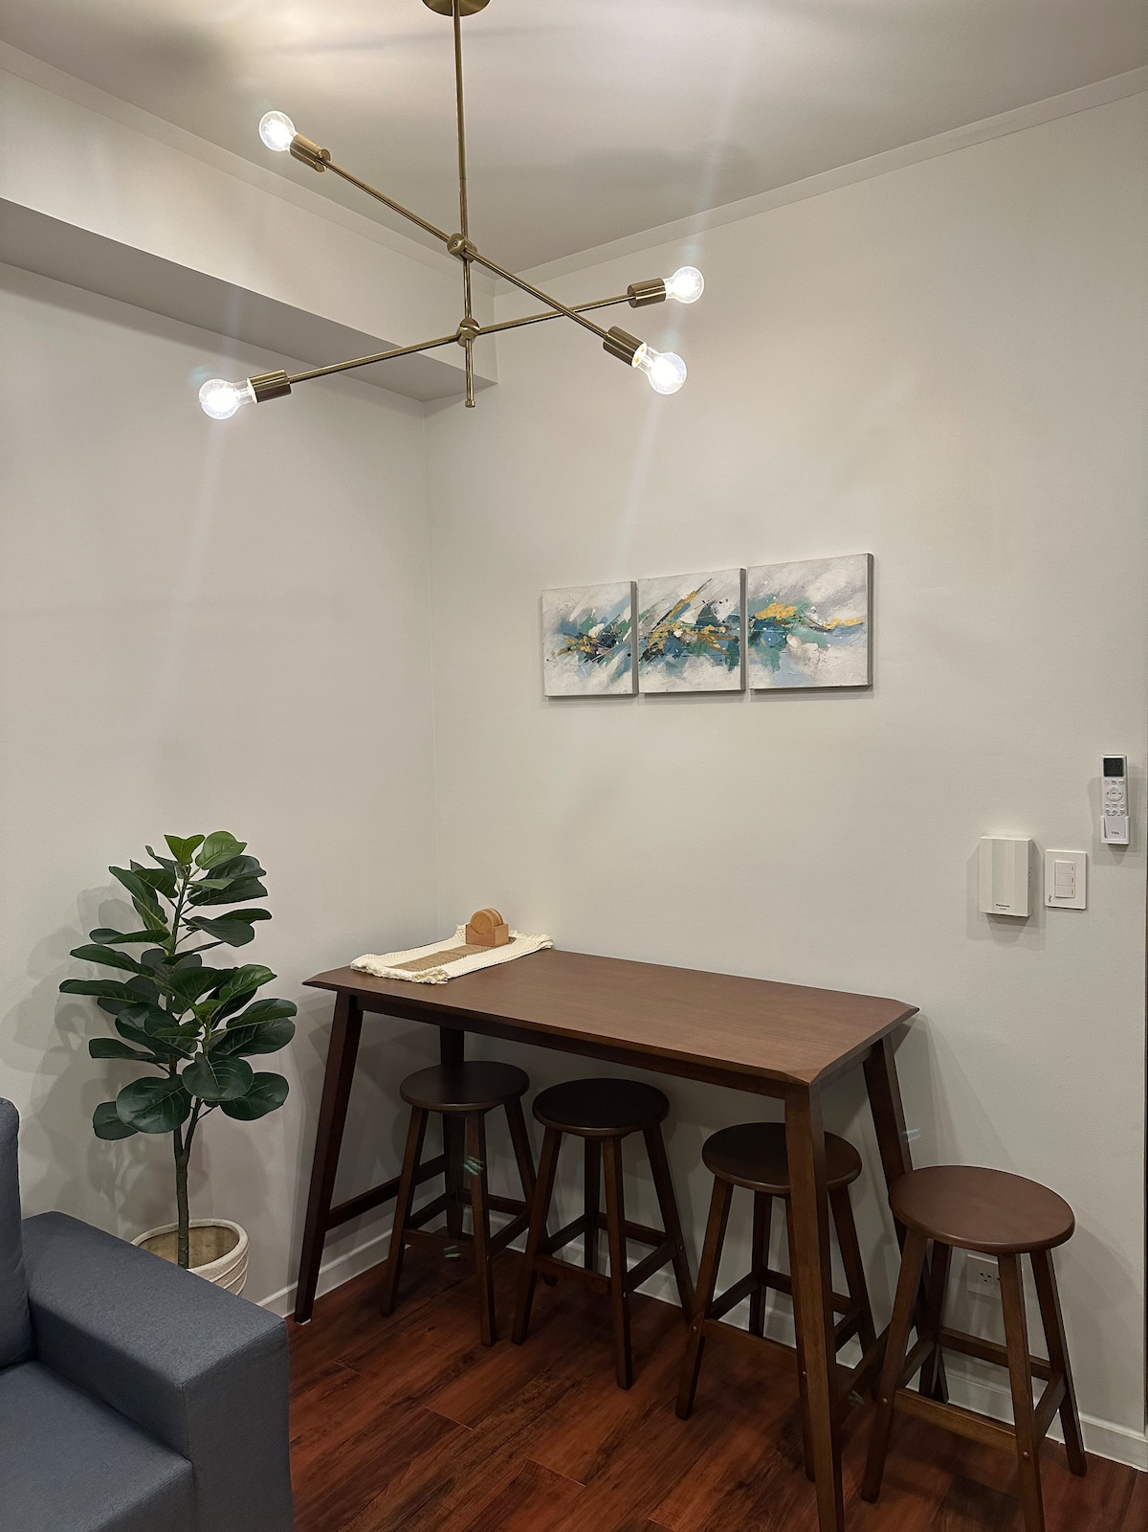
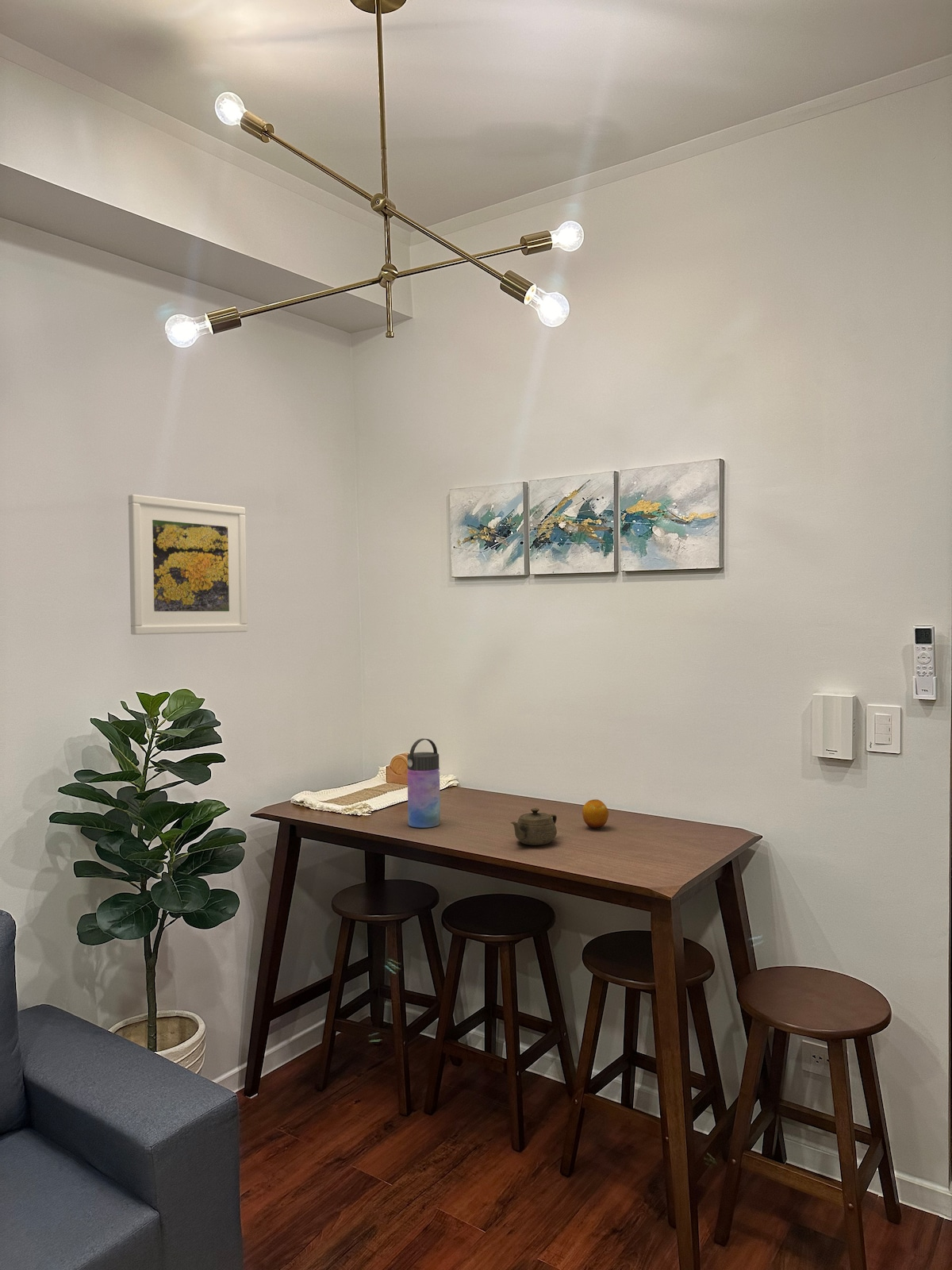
+ water bottle [406,737,441,829]
+ teapot [510,807,558,845]
+ fruit [582,799,609,829]
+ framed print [128,494,248,636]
